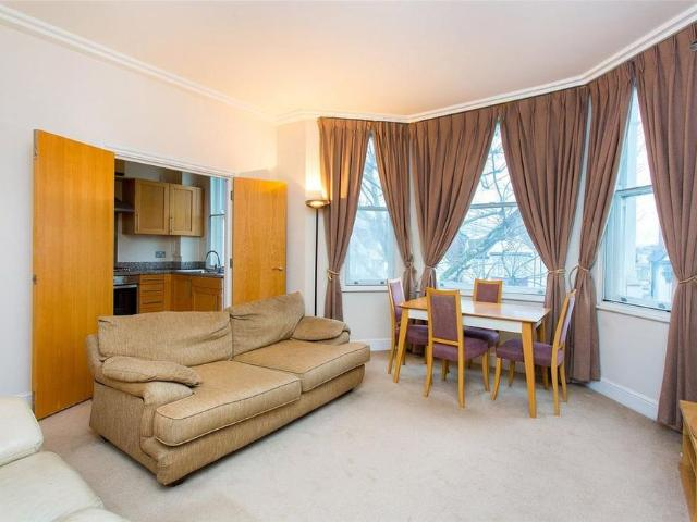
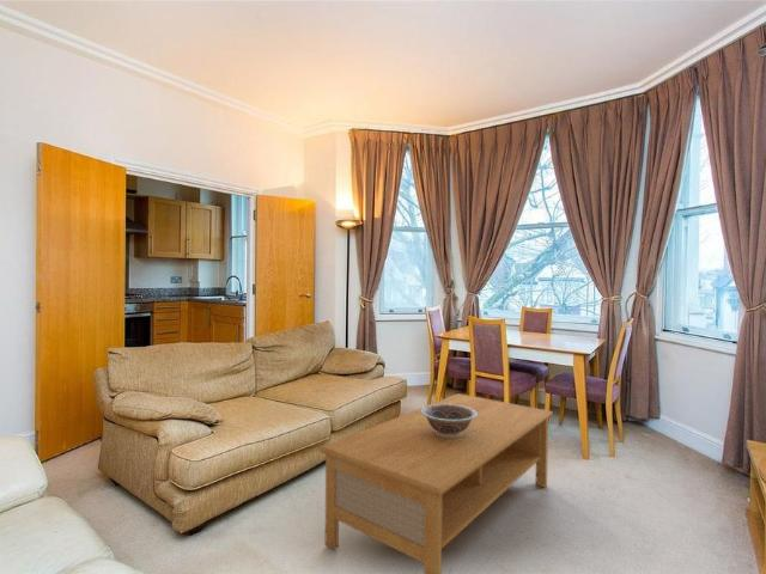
+ coffee table [317,392,554,574]
+ decorative bowl [421,404,478,436]
